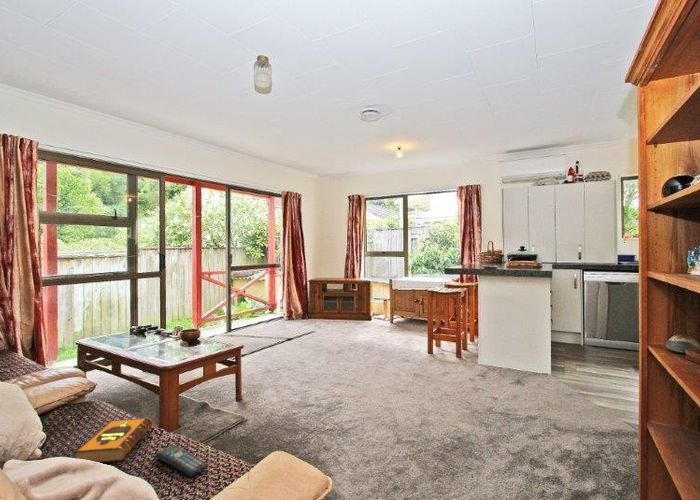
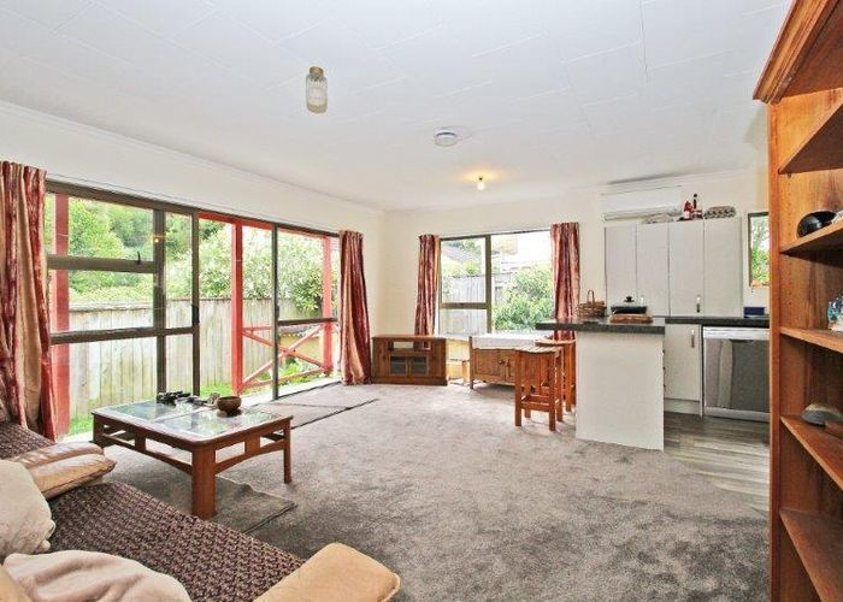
- hardback book [74,417,153,464]
- remote control [154,444,209,477]
